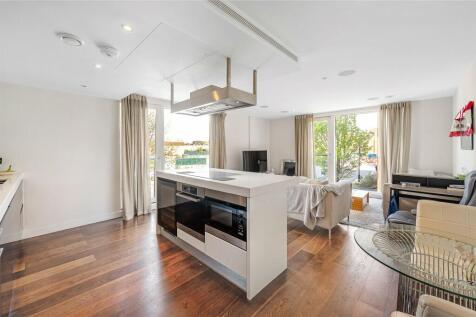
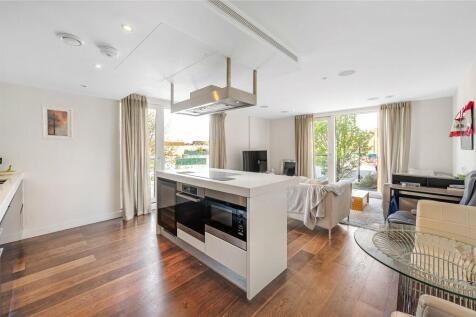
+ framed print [40,104,74,141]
